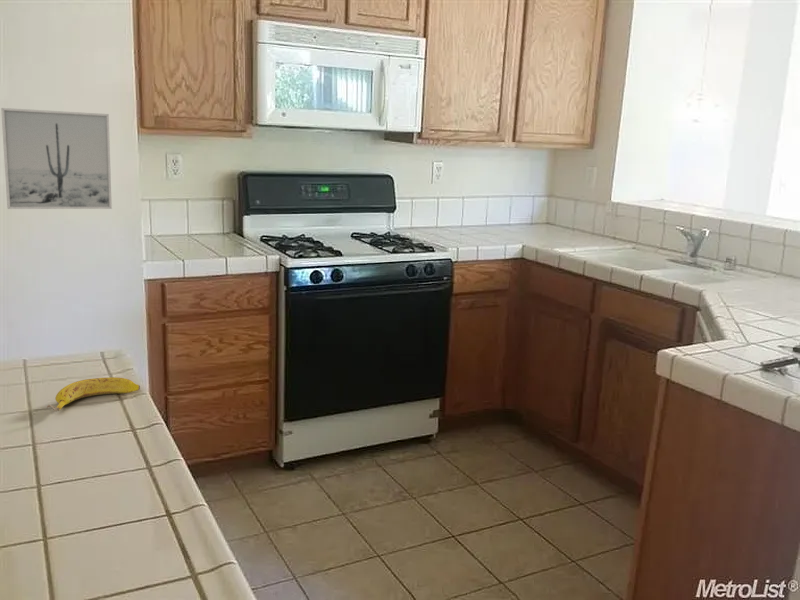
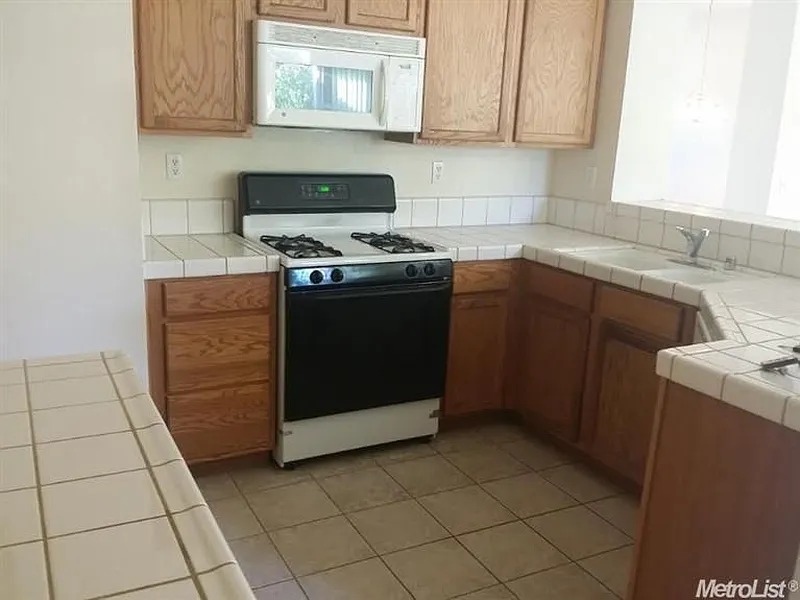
- wall art [0,107,113,210]
- banana [46,376,141,412]
